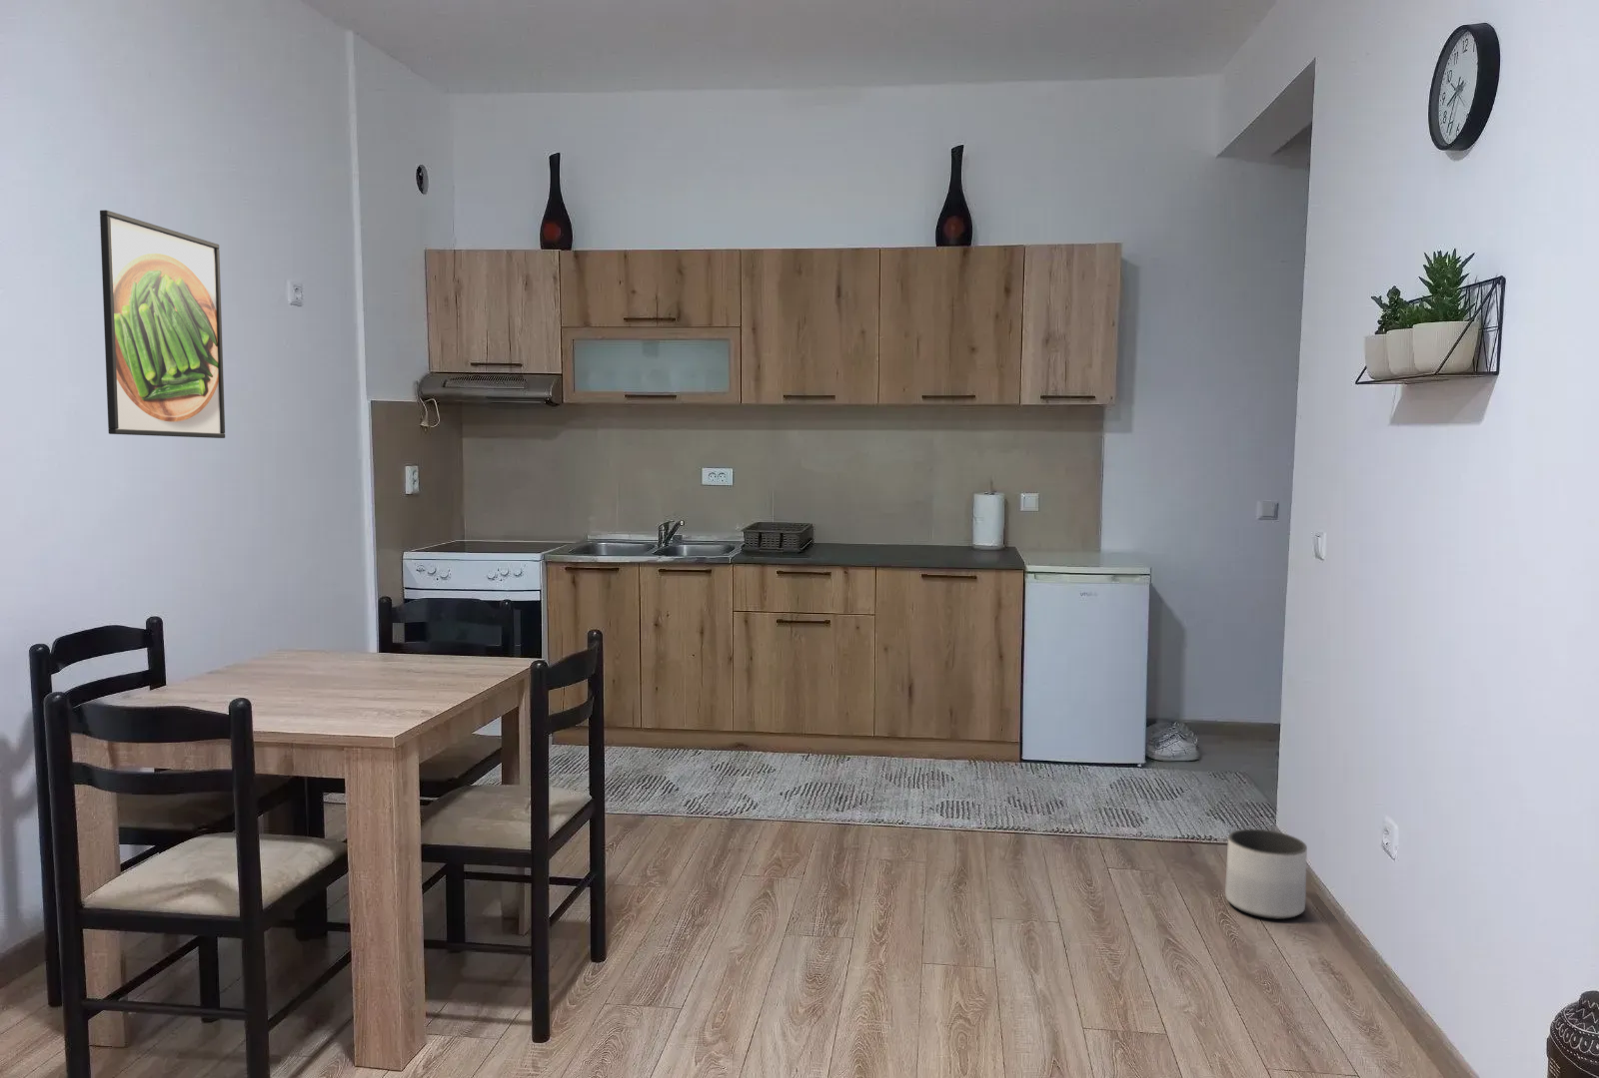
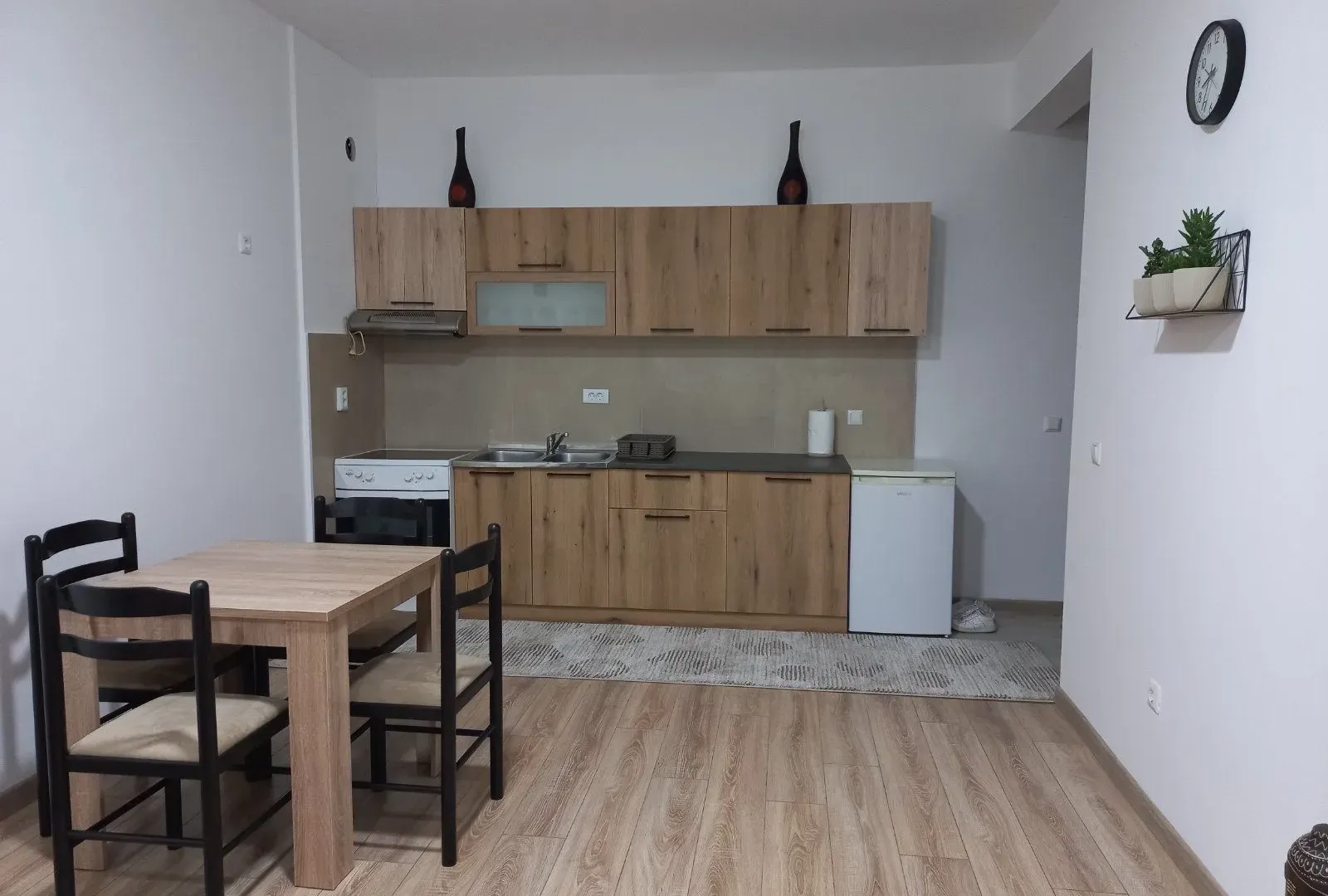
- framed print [99,208,226,439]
- planter [1225,829,1308,920]
